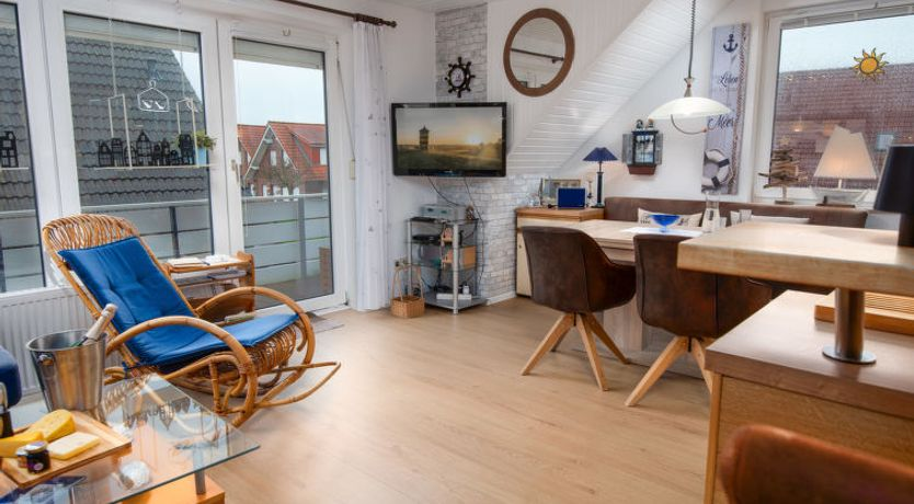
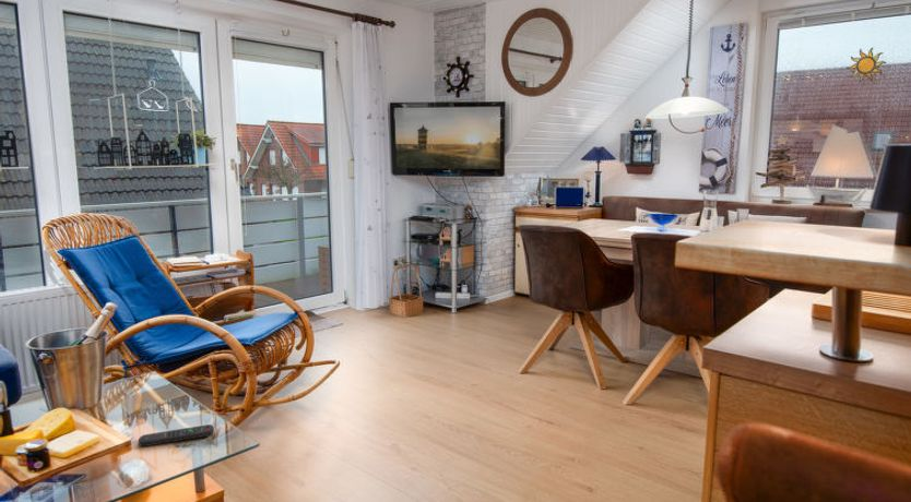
+ remote control [138,423,215,447]
